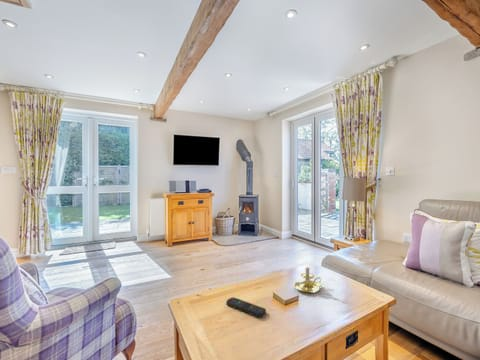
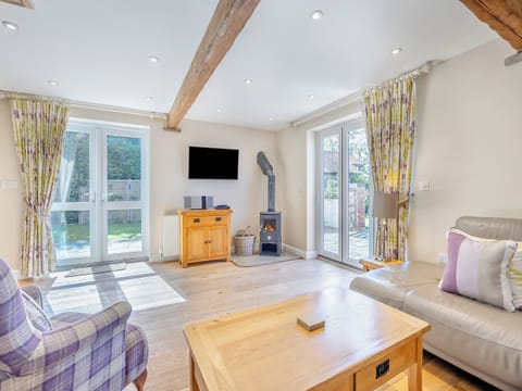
- remote control [225,296,267,318]
- candle holder [293,259,323,294]
